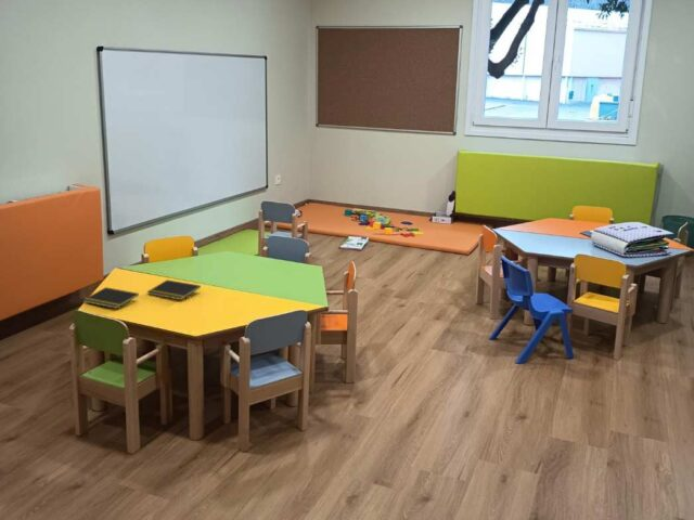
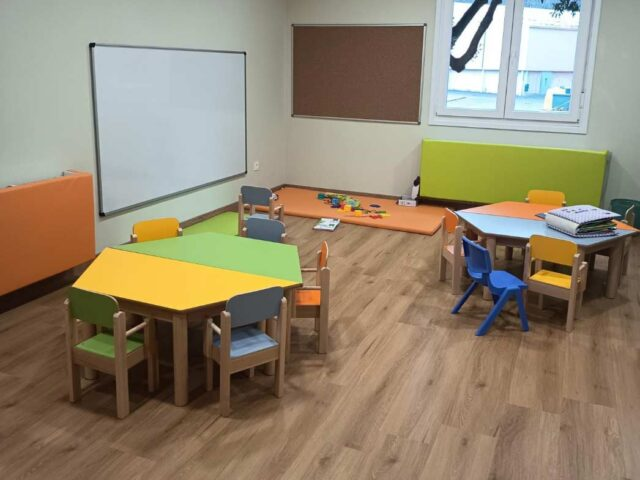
- notepad [82,286,140,310]
- notepad [146,278,202,301]
